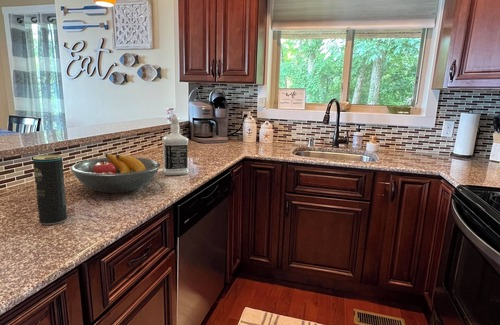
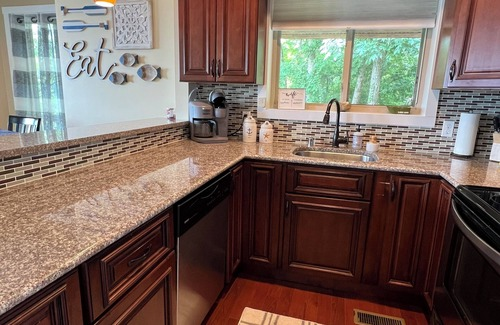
- fruit bowl [70,153,161,194]
- beverage can [32,154,68,226]
- bottle [161,116,190,176]
